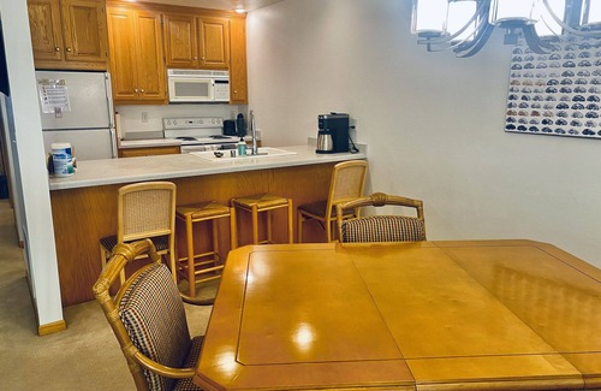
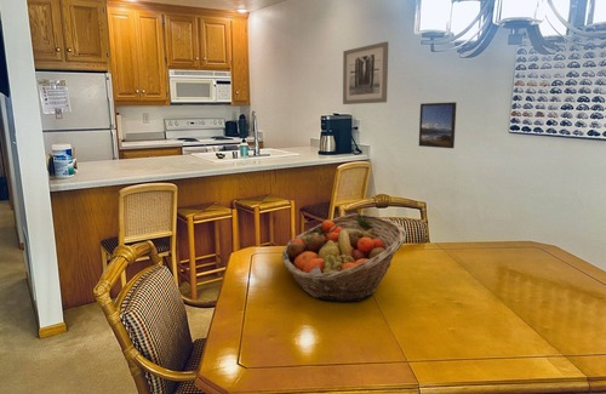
+ fruit basket [280,212,407,302]
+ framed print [418,101,458,149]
+ wall art [342,41,389,105]
